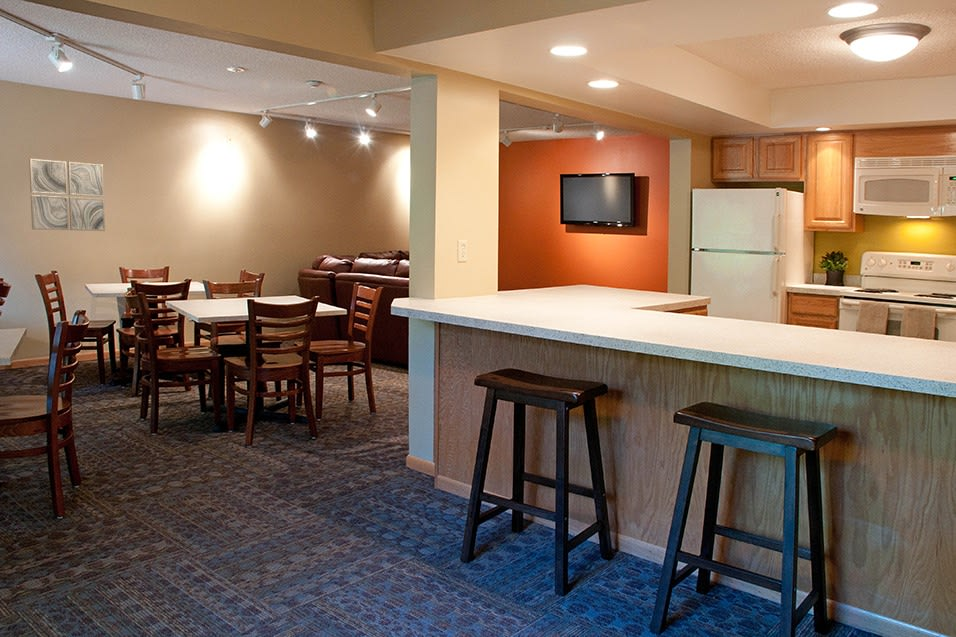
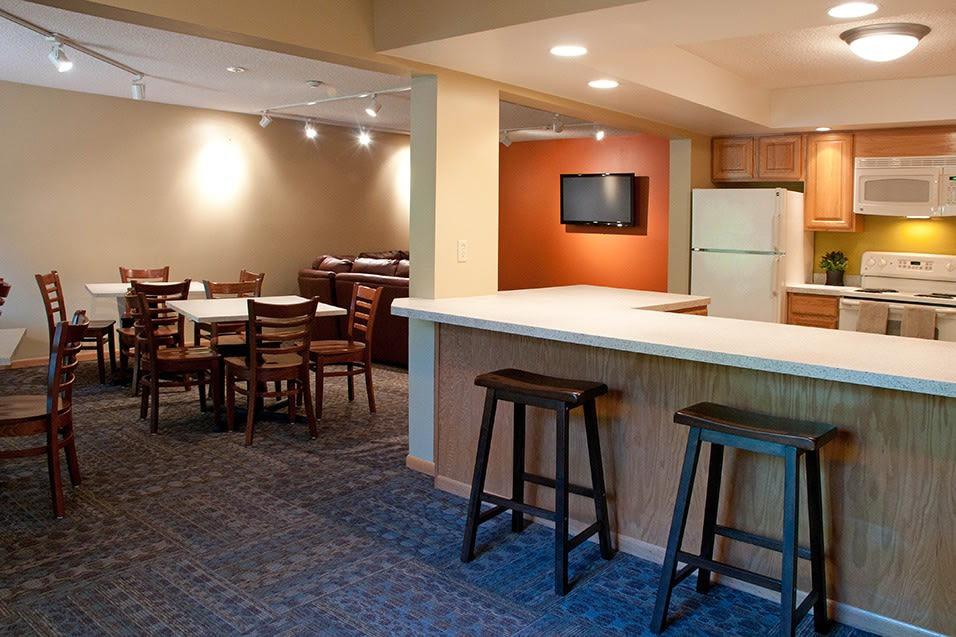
- wall art [28,158,106,232]
